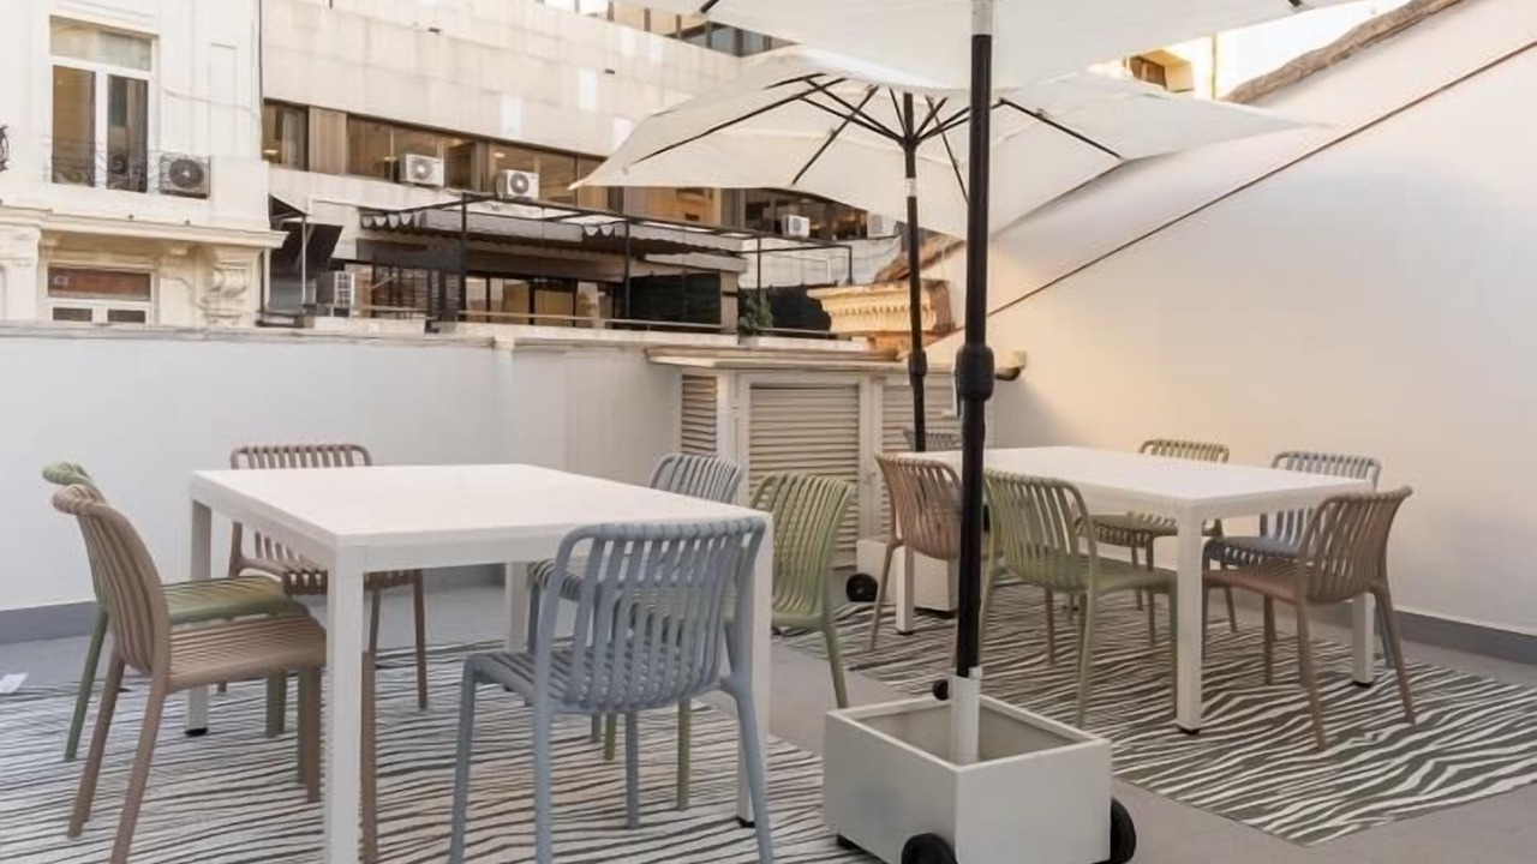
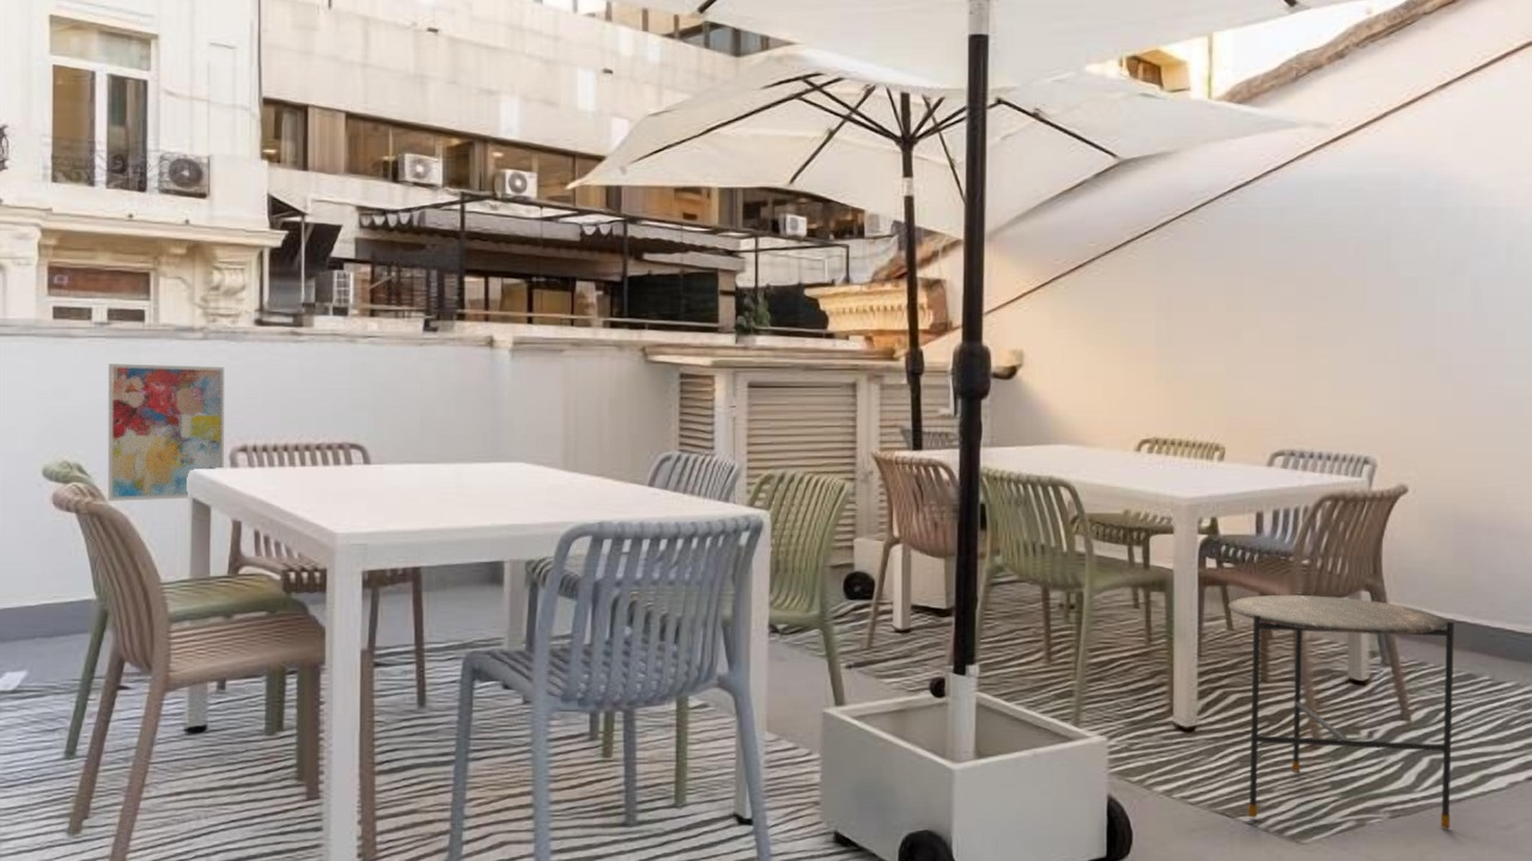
+ wall art [108,362,225,502]
+ side table [1227,592,1455,829]
